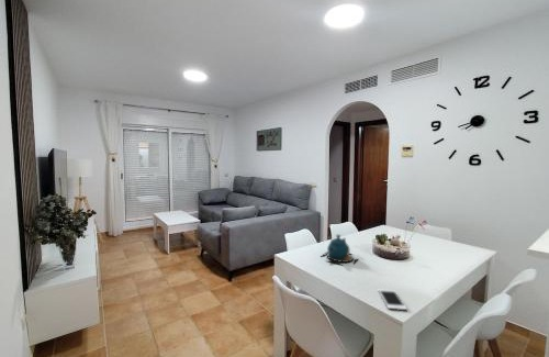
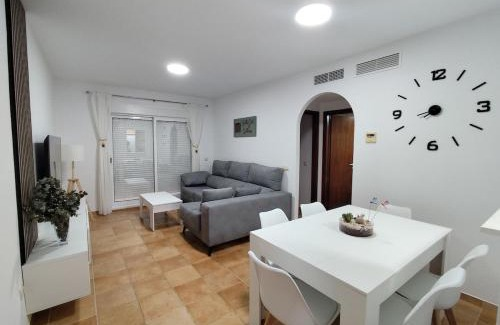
- teapot [321,234,359,266]
- cell phone [377,289,408,311]
